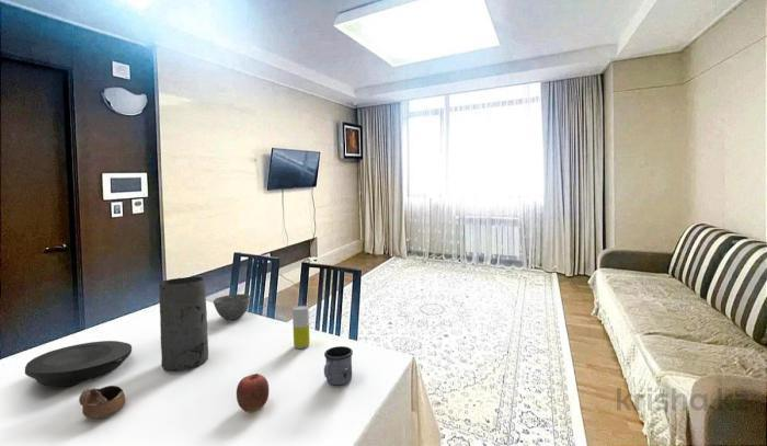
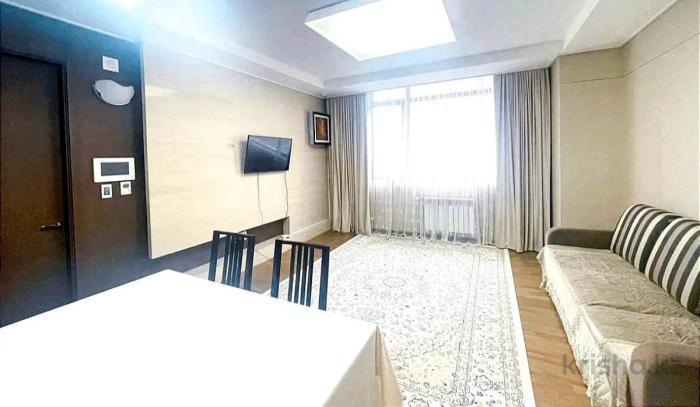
- apple [236,373,270,413]
- cup [78,385,126,420]
- bowl [213,293,251,321]
- plate [24,340,133,388]
- beverage can [291,305,311,350]
- mug [323,345,354,386]
- vase [158,276,209,373]
